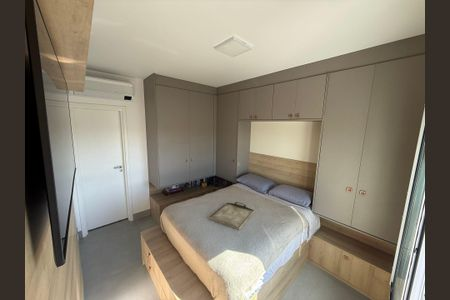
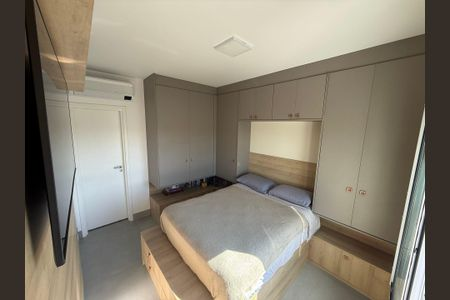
- serving tray [208,201,255,231]
